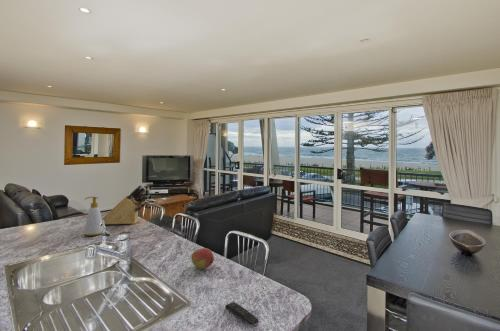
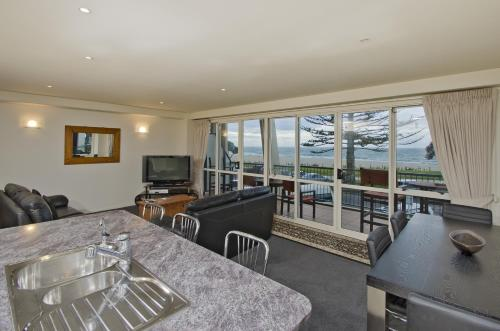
- soap bottle [84,196,103,237]
- knife block [102,184,151,226]
- remote control [224,301,260,327]
- fruit [190,247,215,270]
